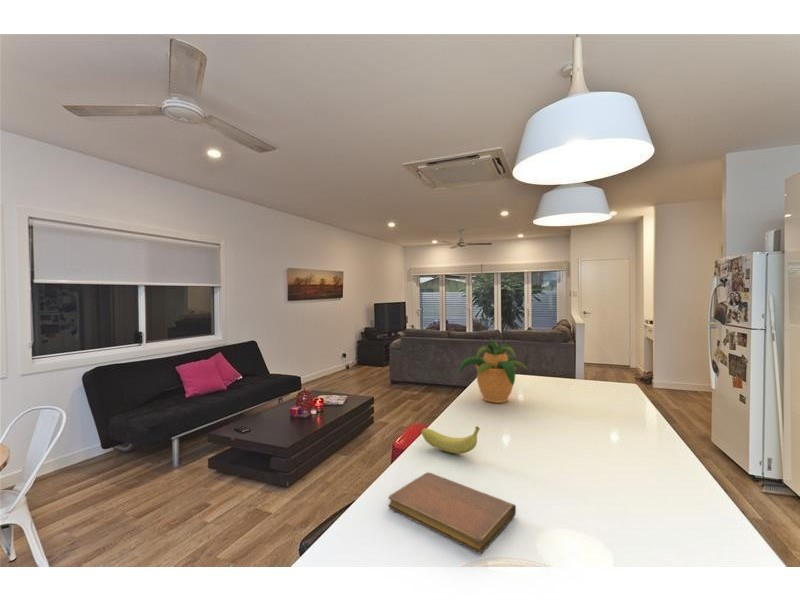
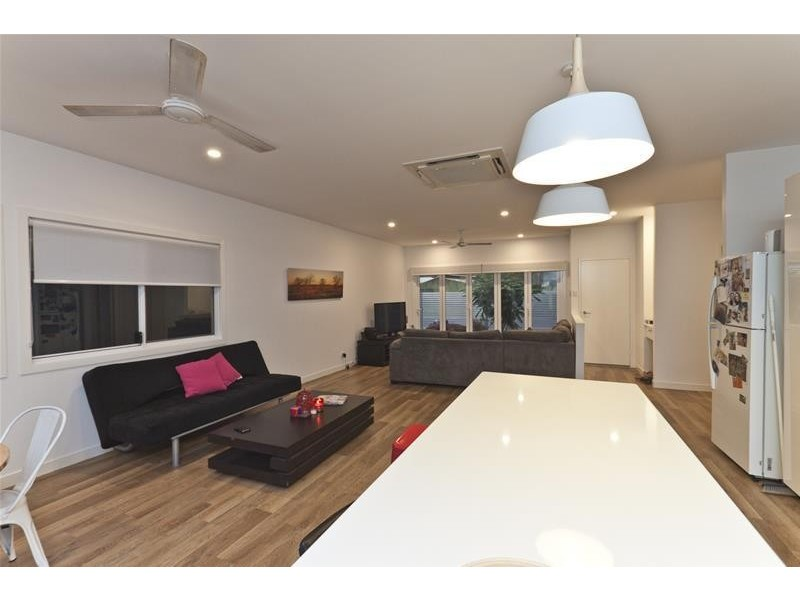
- notebook [388,471,517,555]
- fruit [420,425,481,455]
- potted plant [458,337,530,404]
